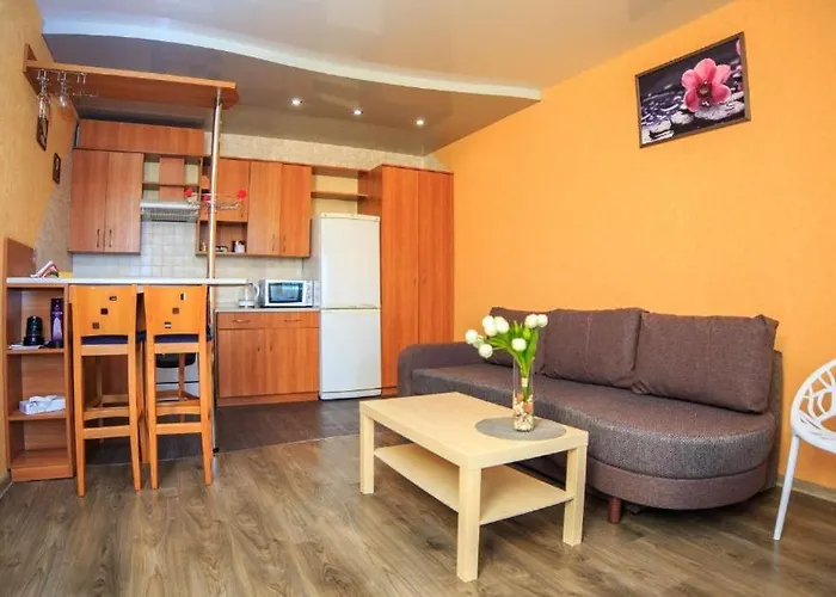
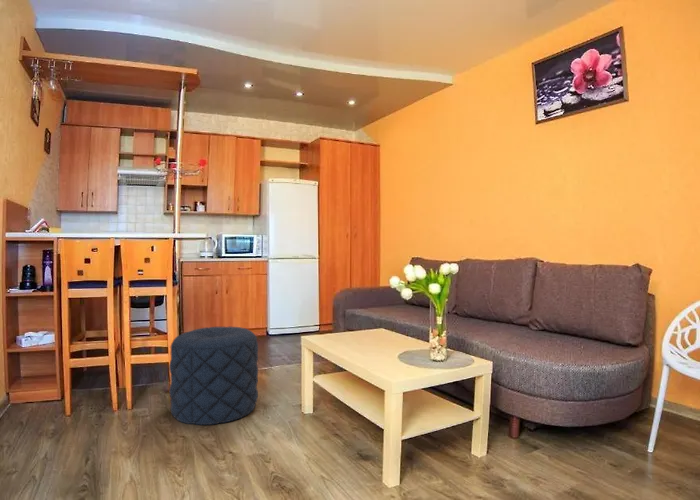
+ pouf [168,326,259,426]
